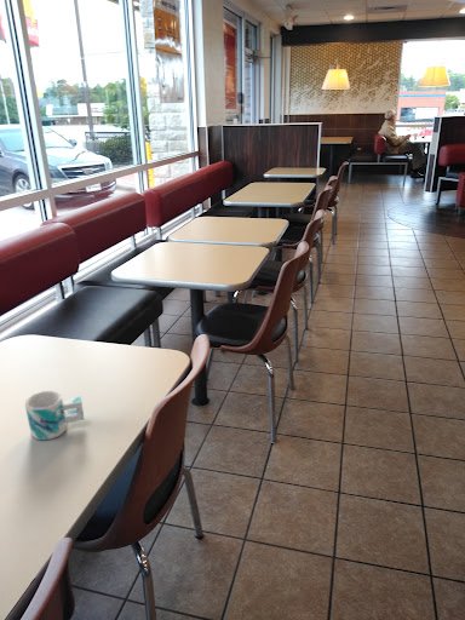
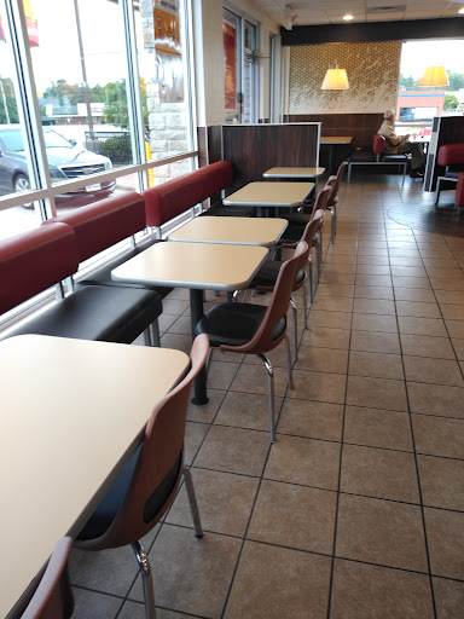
- mug [24,390,85,441]
